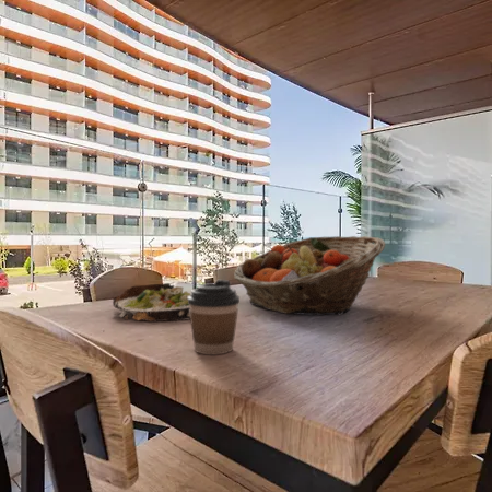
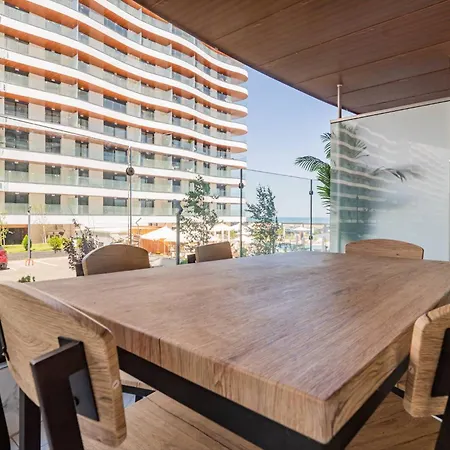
- salad plate [112,282,191,323]
- coffee cup [188,279,241,355]
- fruit basket [233,235,386,316]
